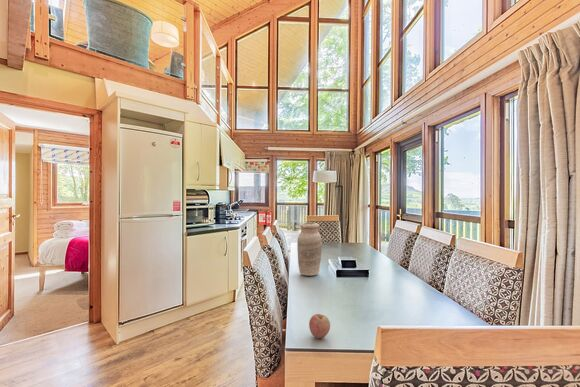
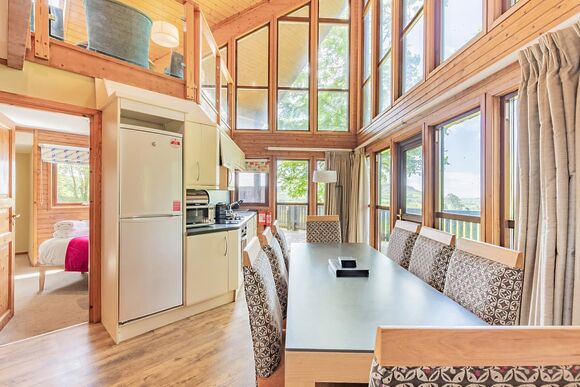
- vase [296,221,323,277]
- apple [308,313,331,339]
